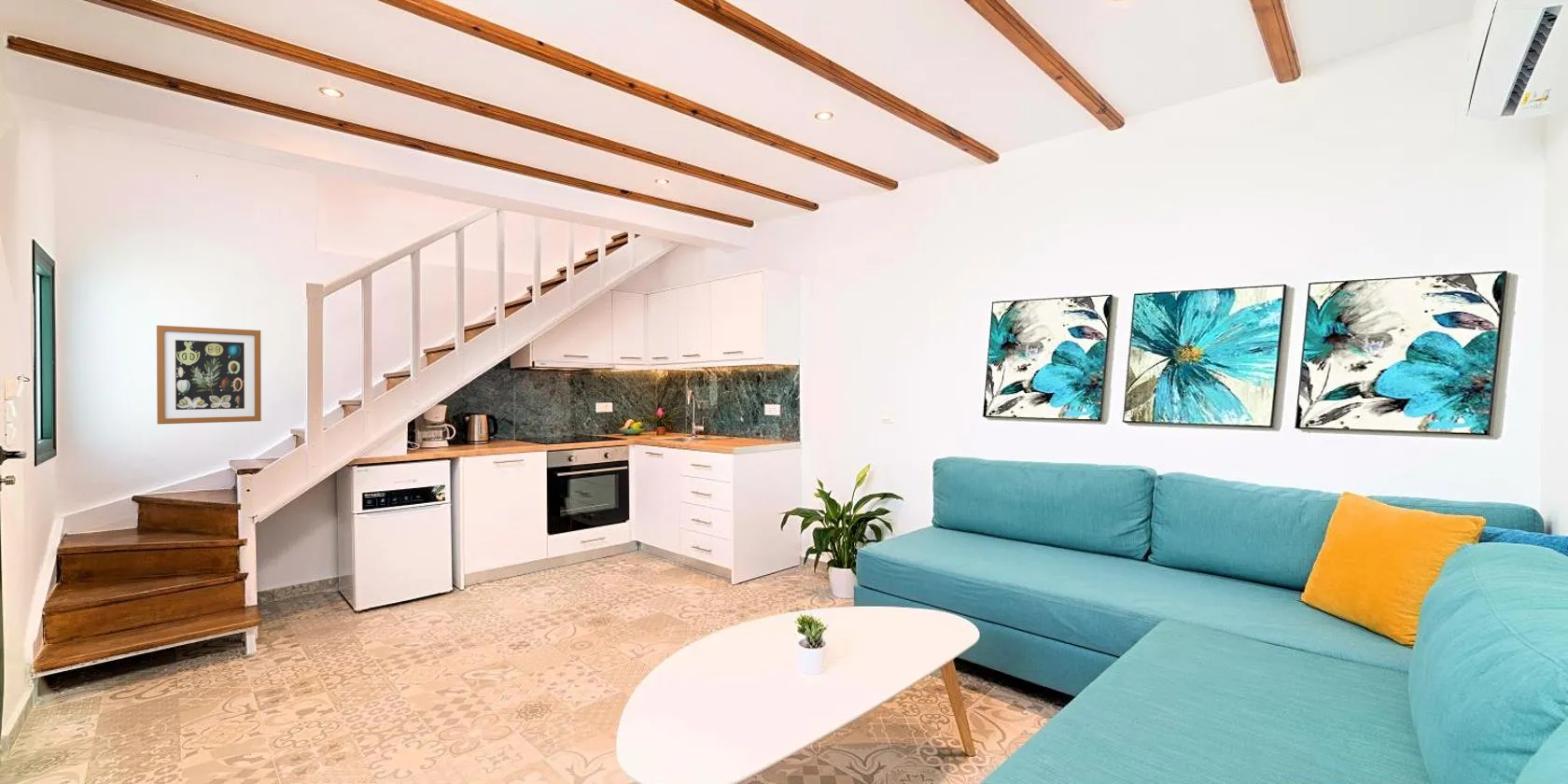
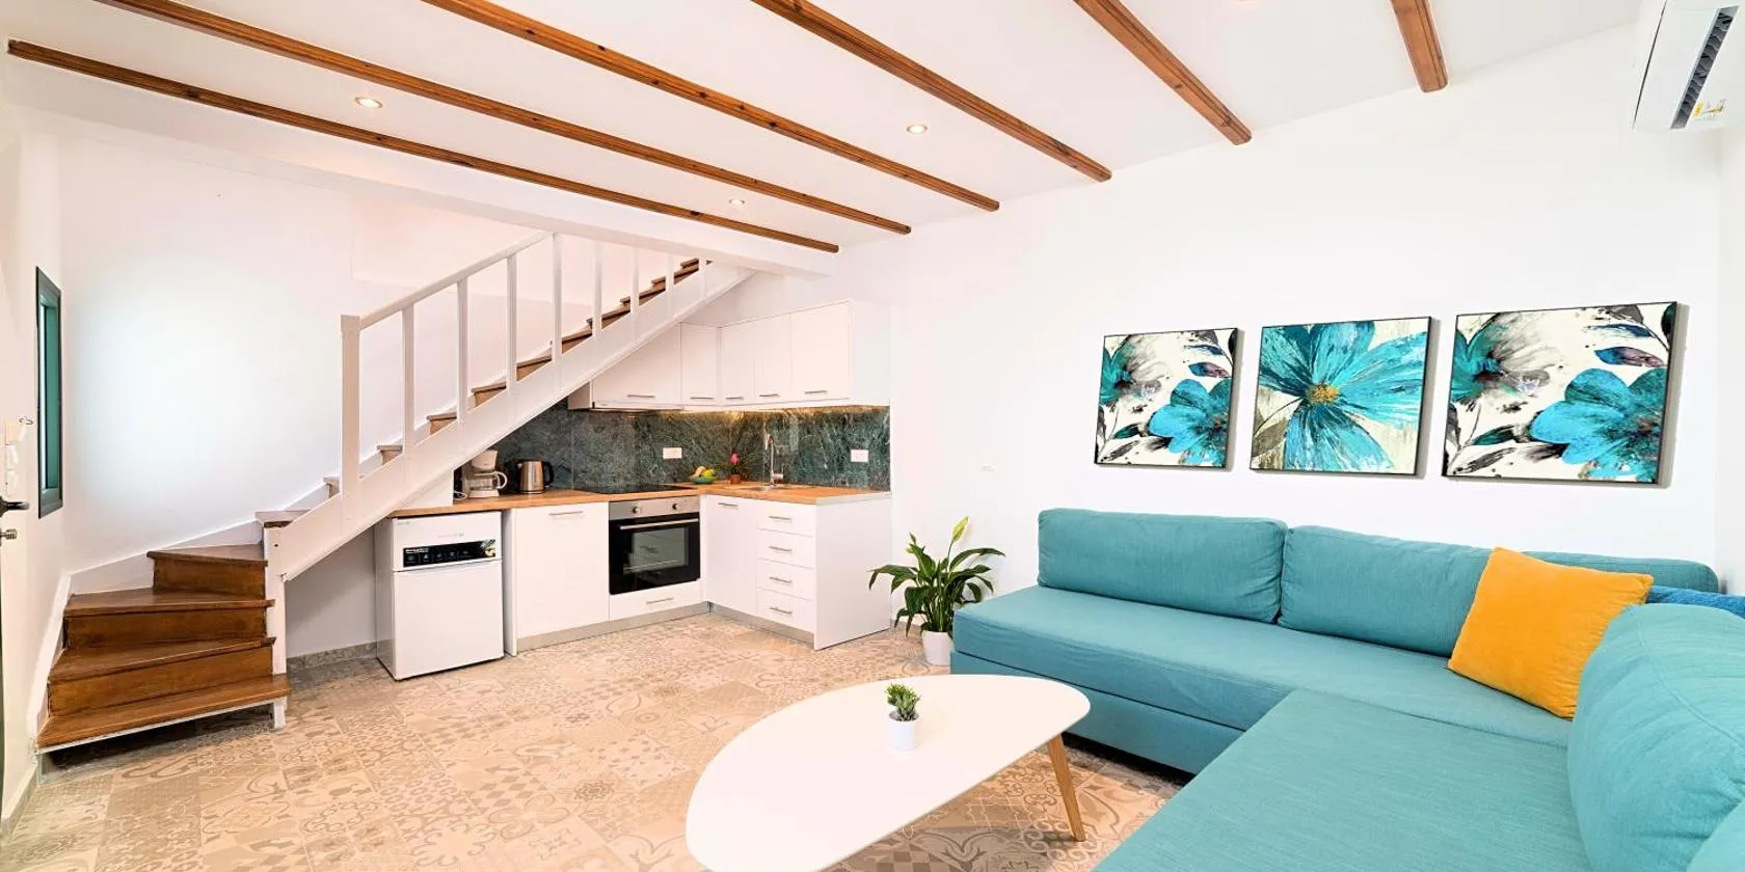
- wall art [156,325,262,425]
